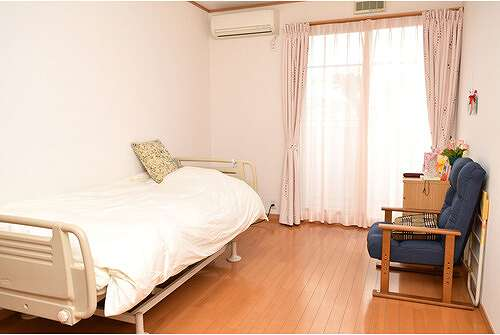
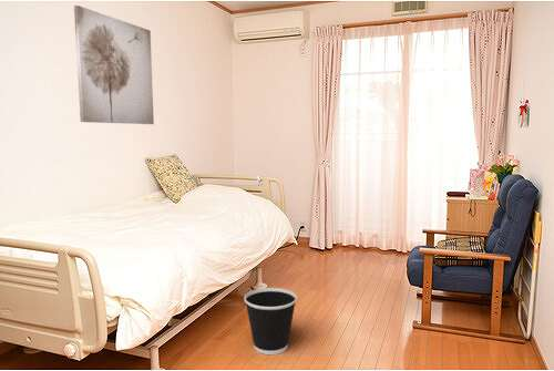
+ wall art [73,4,155,125]
+ wastebasket [244,287,298,355]
